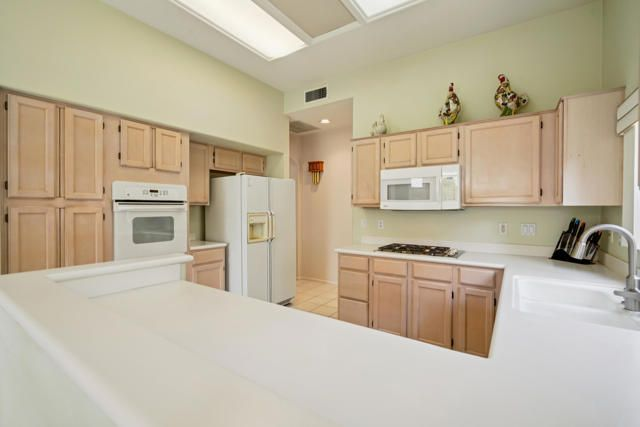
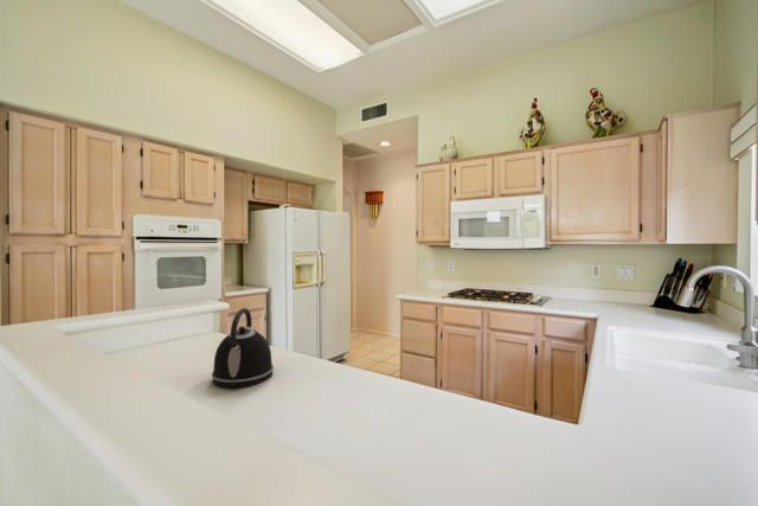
+ kettle [211,307,275,389]
